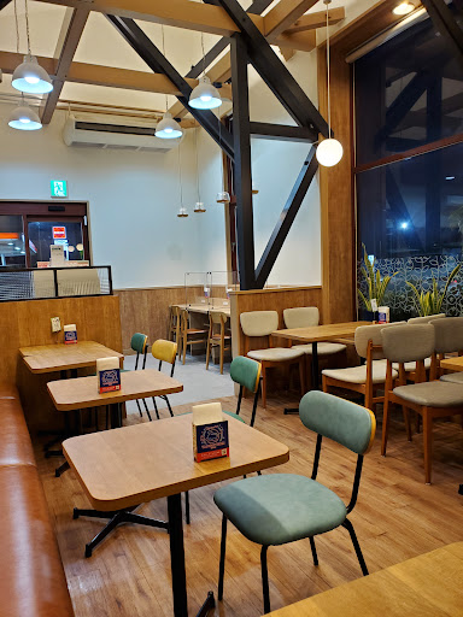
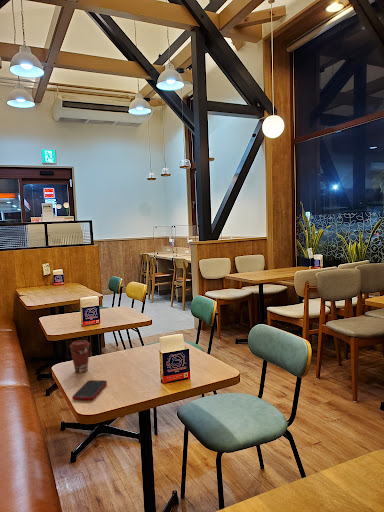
+ coffee cup [69,339,91,373]
+ cell phone [71,379,108,401]
